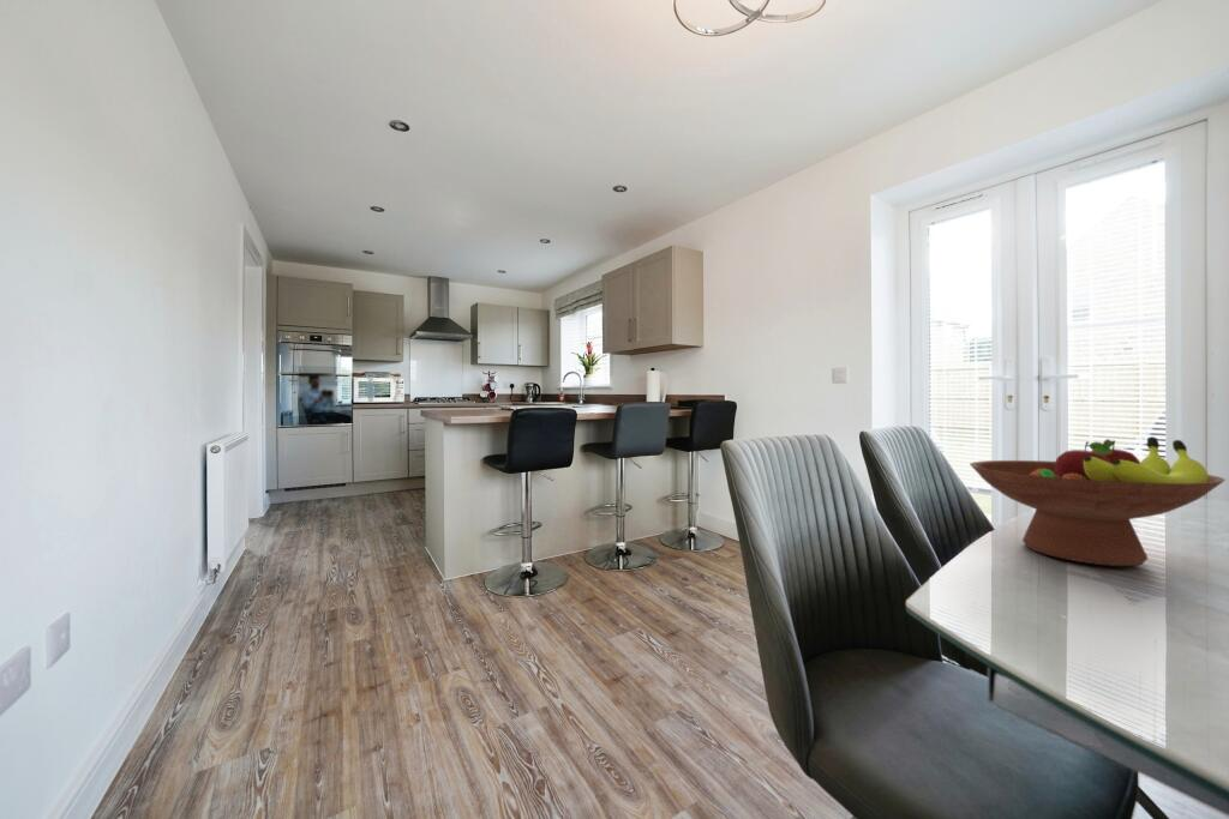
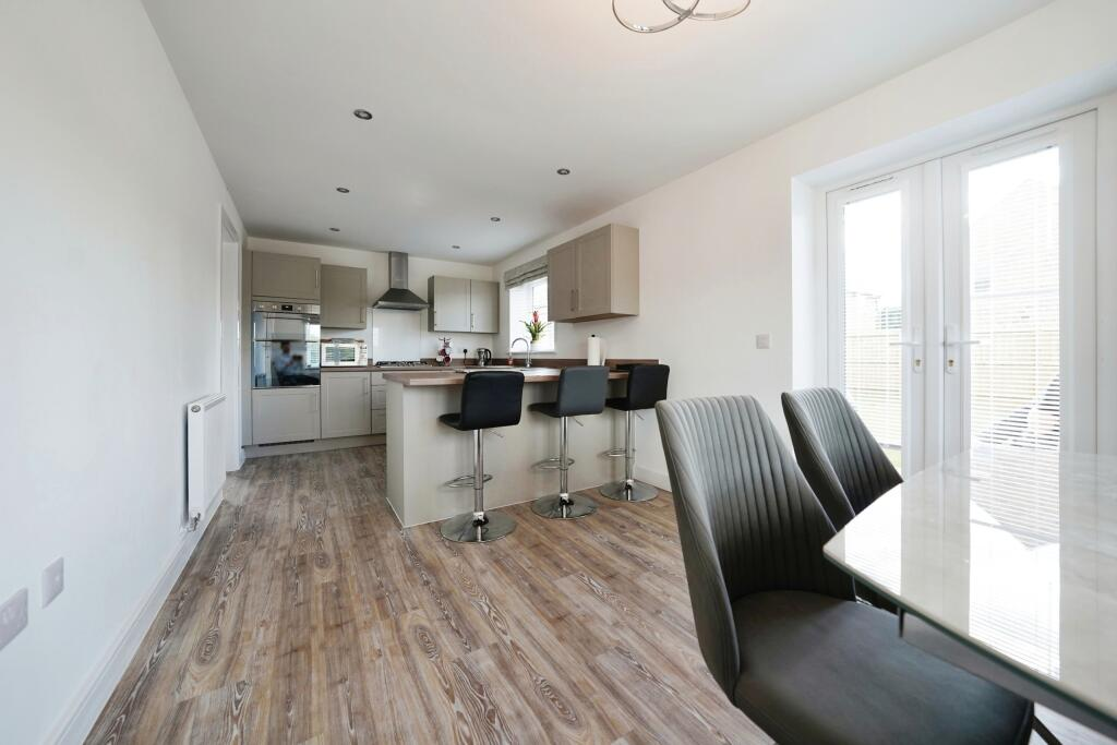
- fruit bowl [969,435,1227,567]
